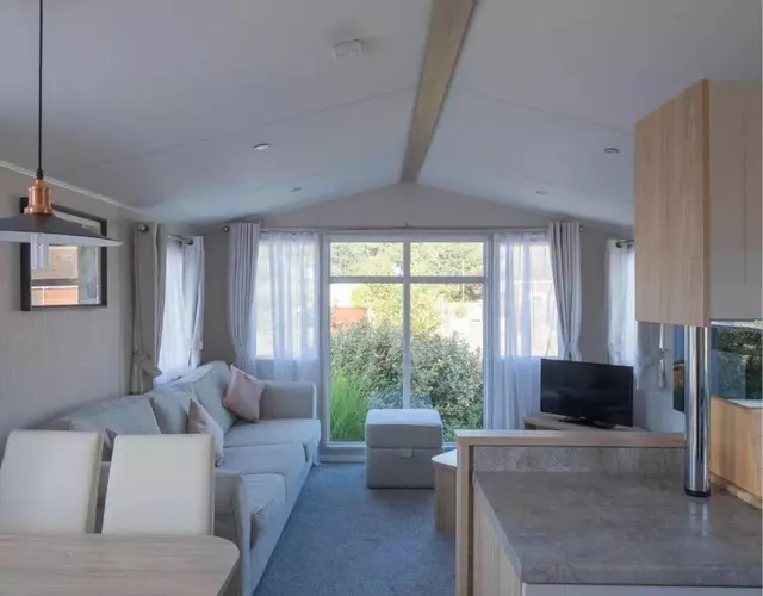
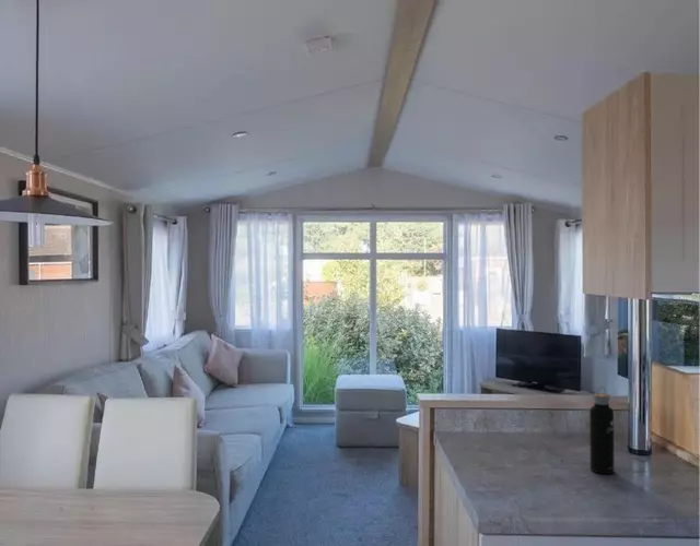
+ water bottle [588,385,615,475]
